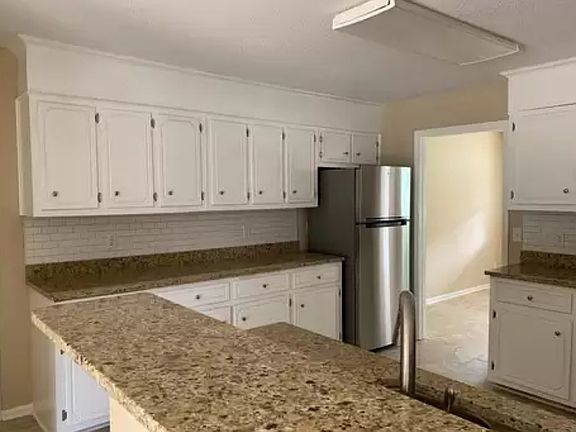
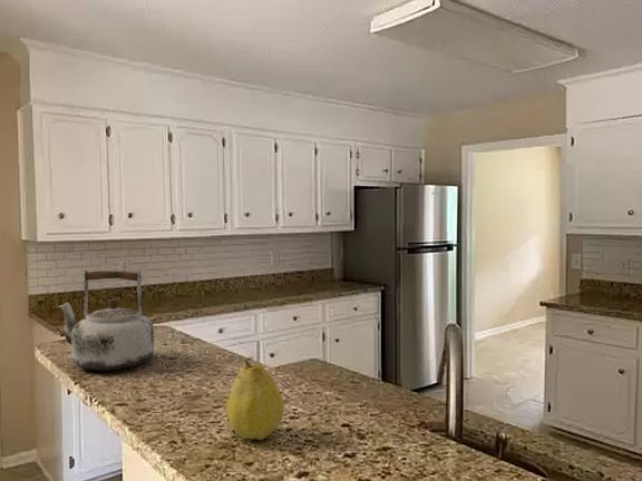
+ kettle [57,269,155,372]
+ fruit [225,359,284,441]
